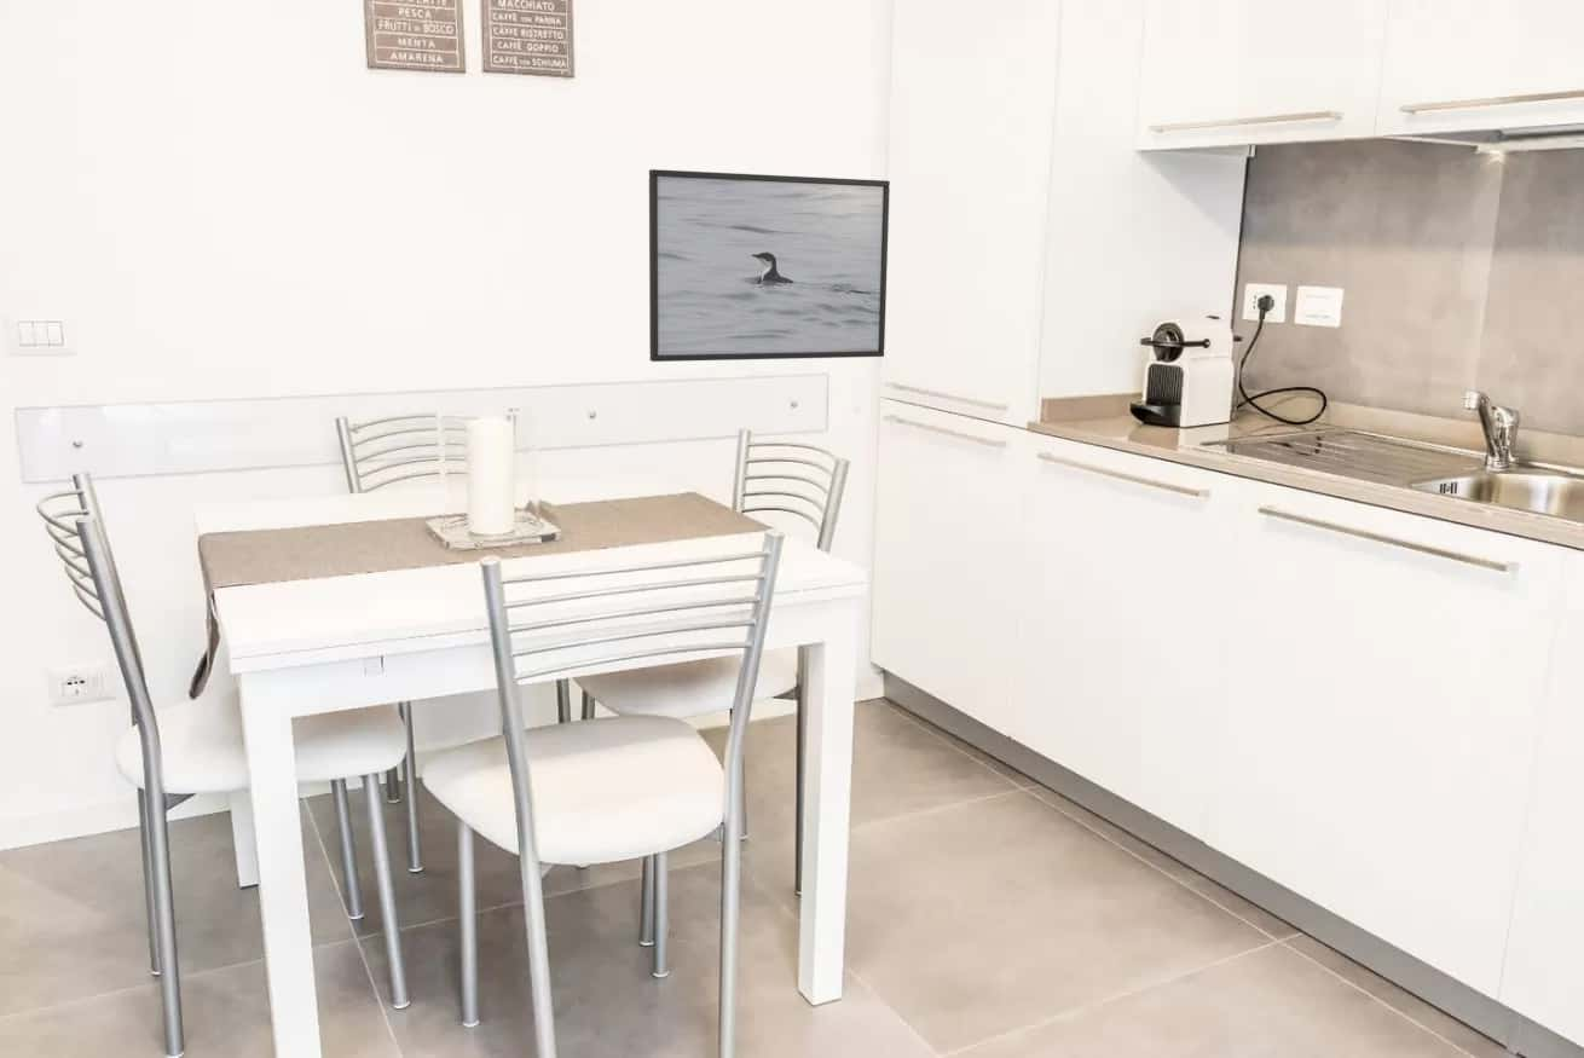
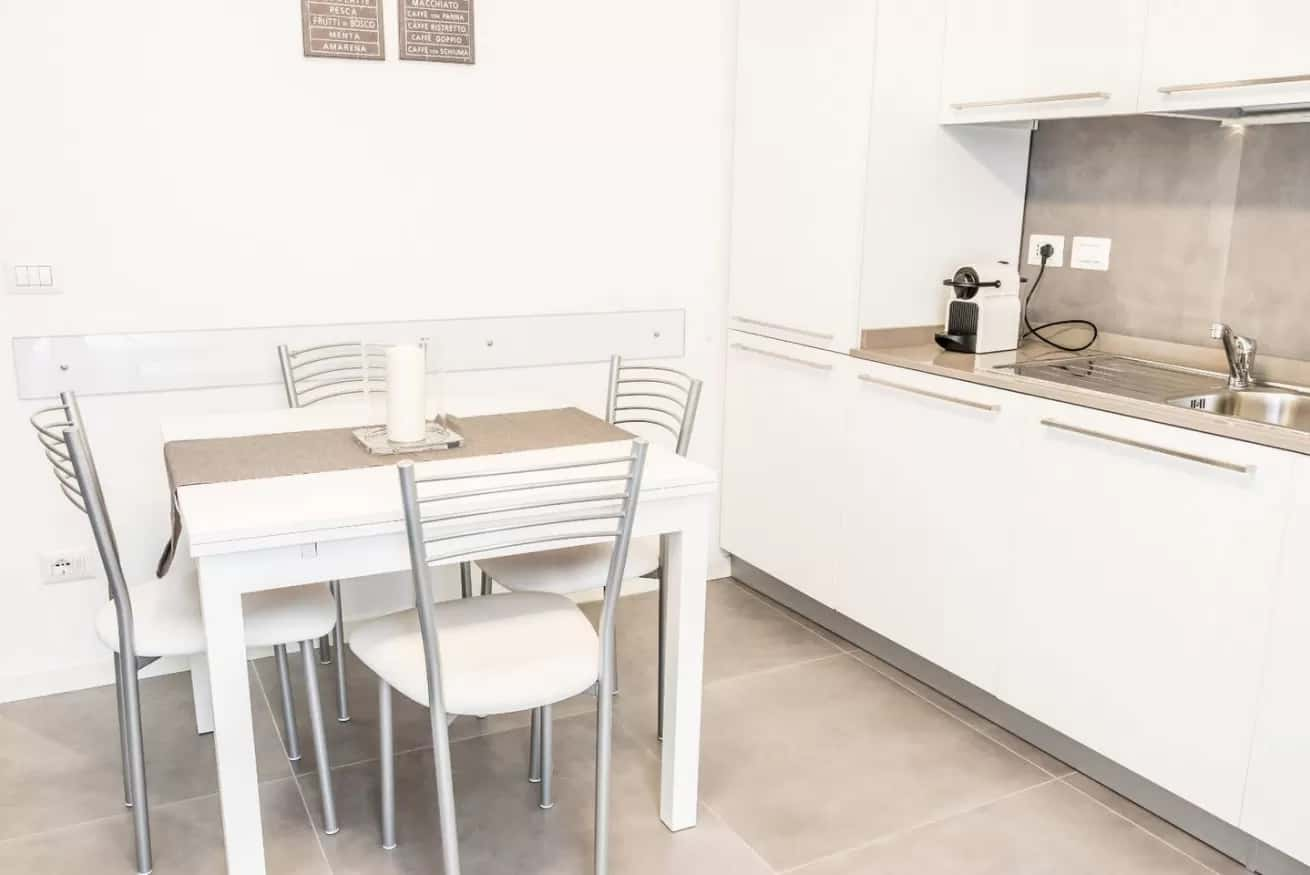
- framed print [648,168,891,363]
